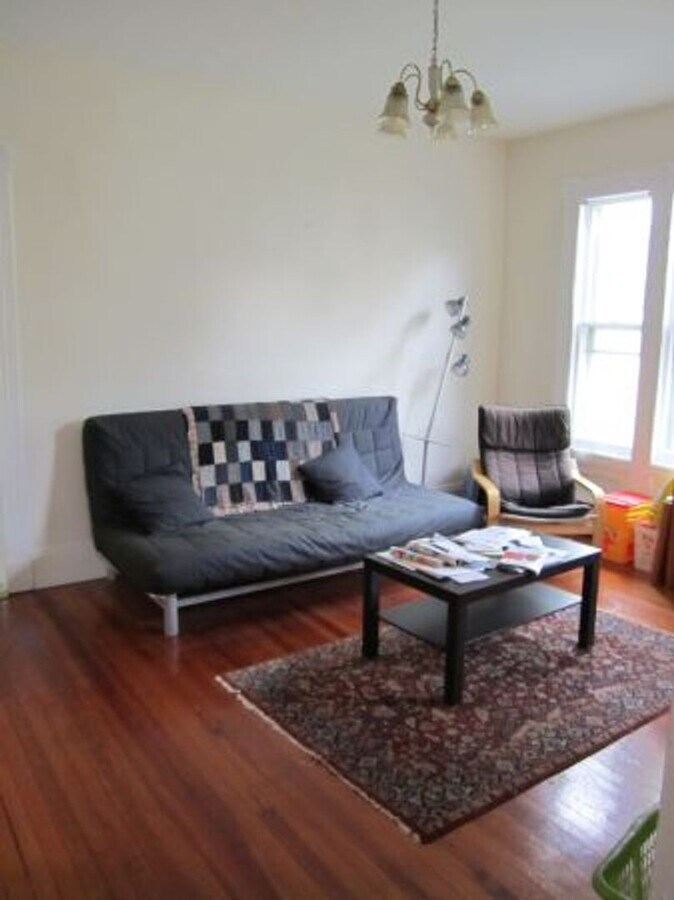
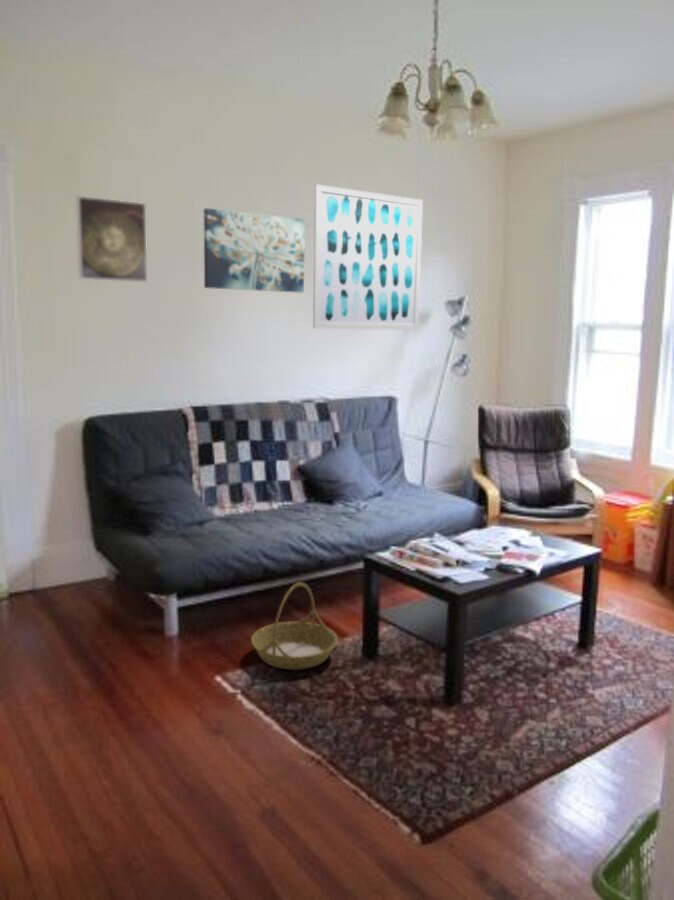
+ wall art [203,207,306,294]
+ wall art [312,183,424,331]
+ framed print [75,195,148,283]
+ basket [250,581,339,671]
